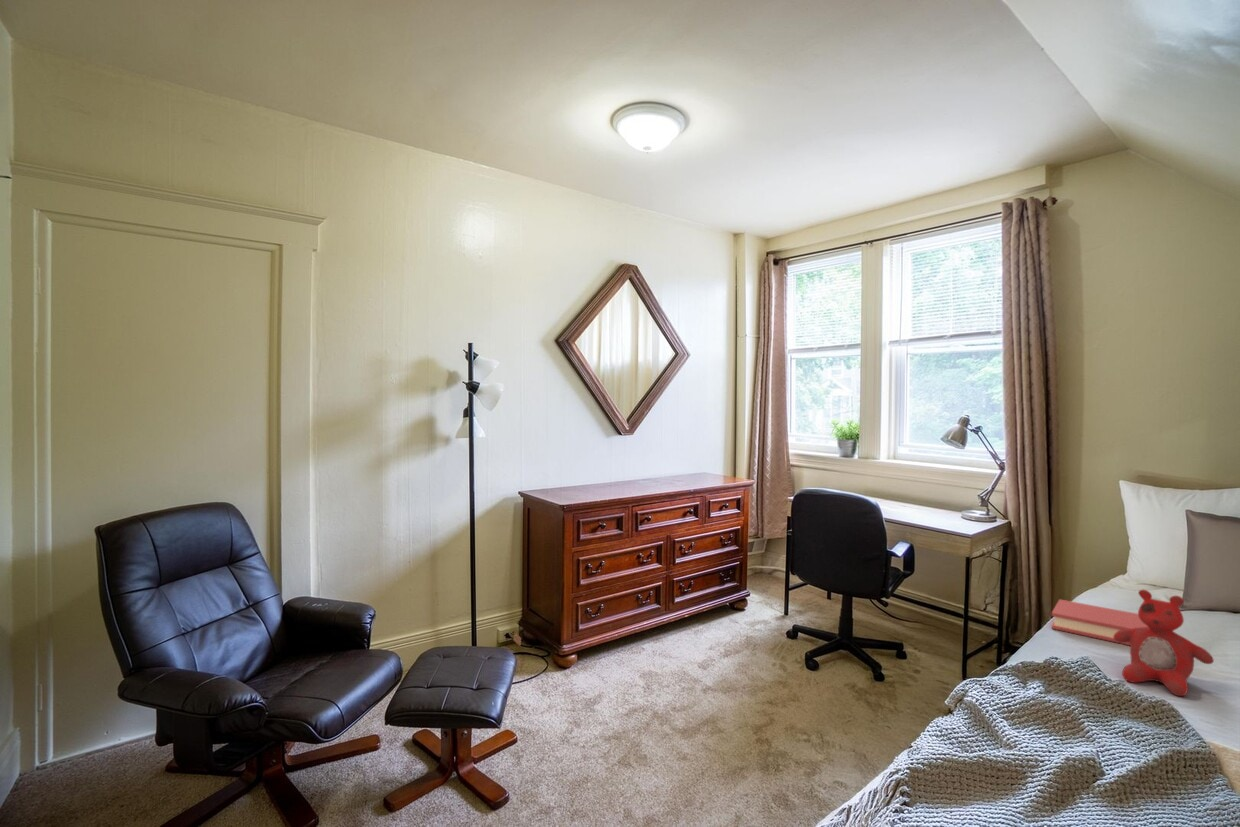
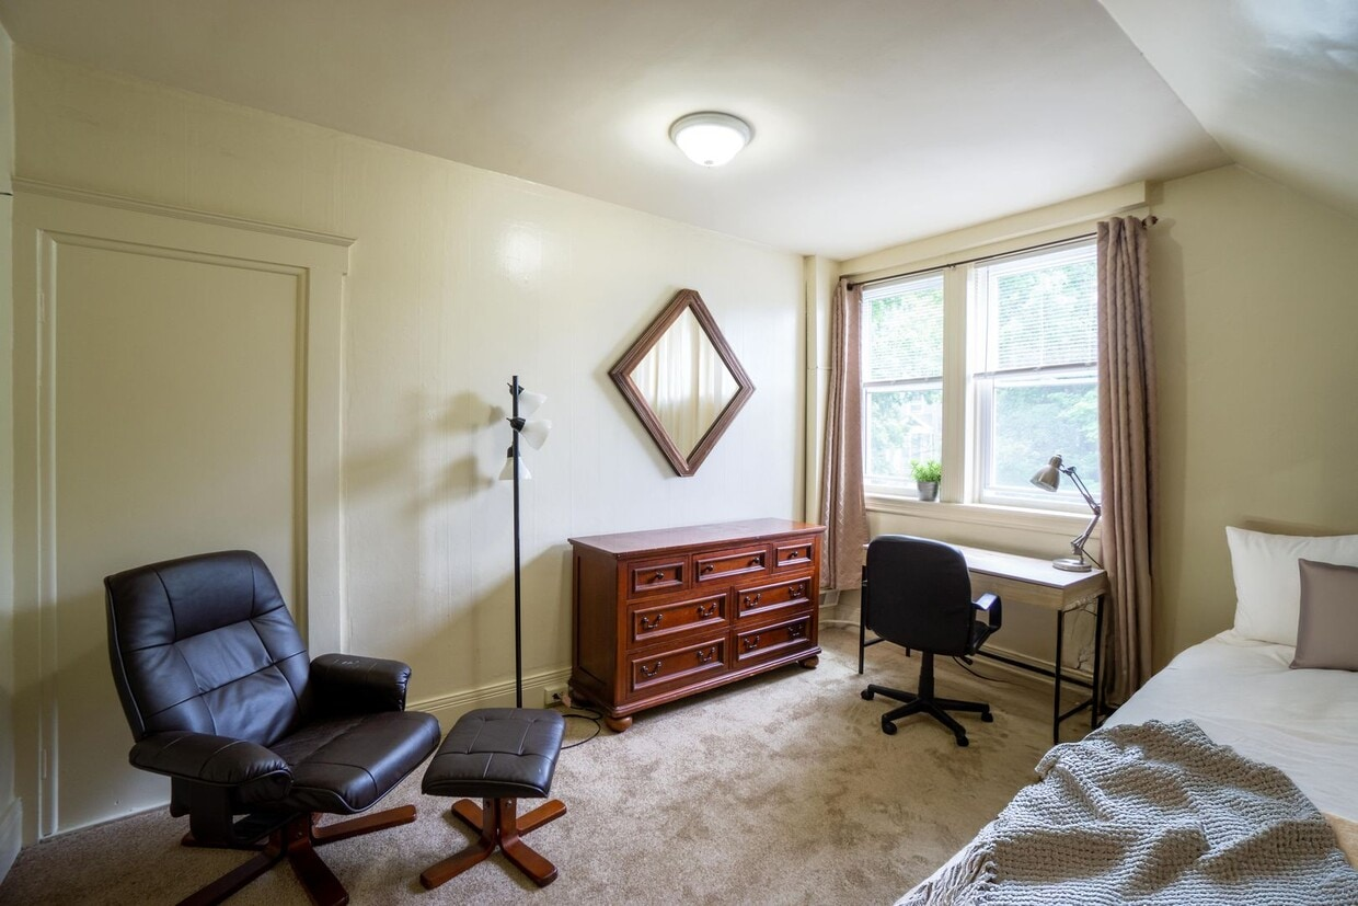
- stuffed bear [1113,589,1215,697]
- hardback book [1051,598,1148,646]
